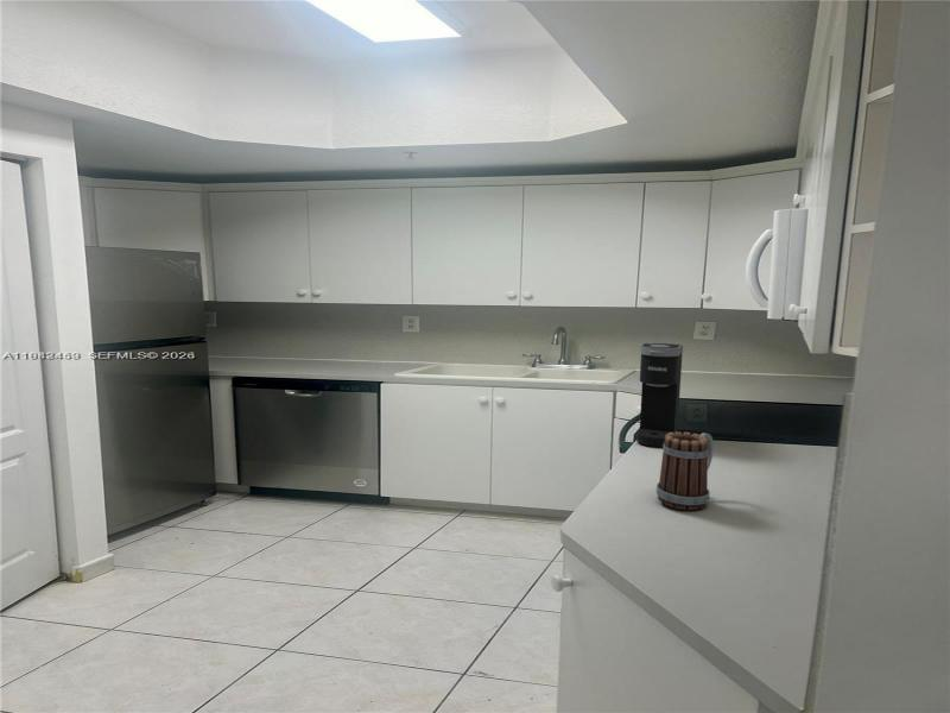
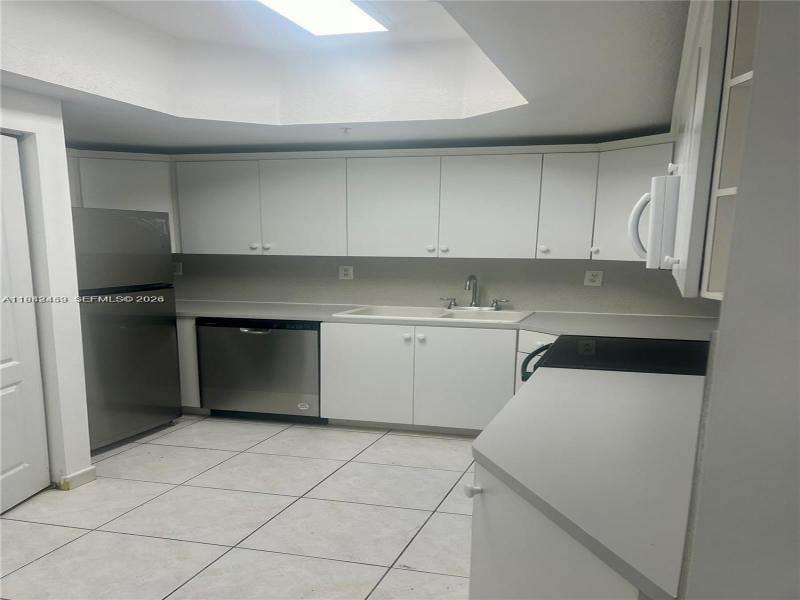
- coffee maker [635,342,684,448]
- mug [656,431,715,511]
